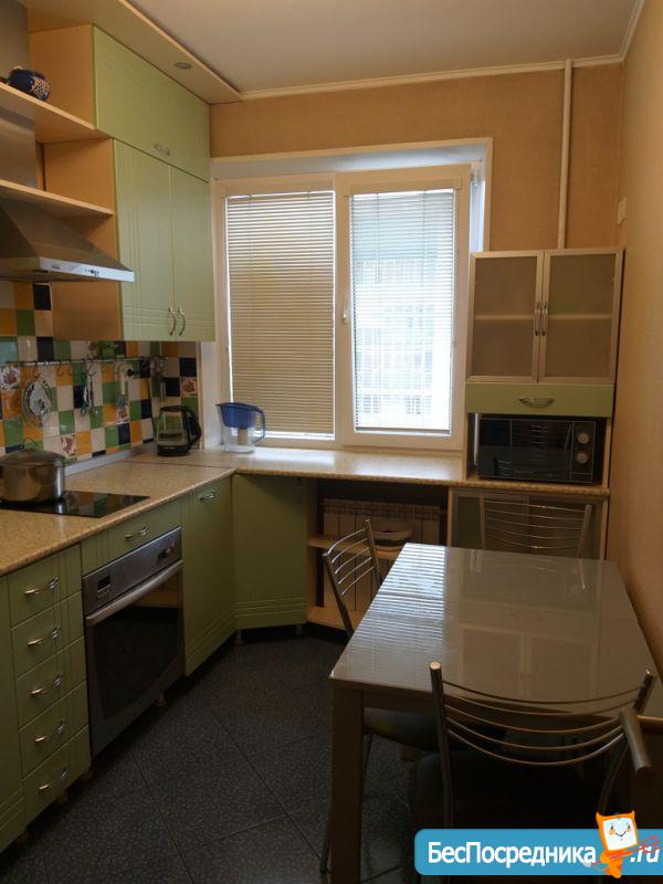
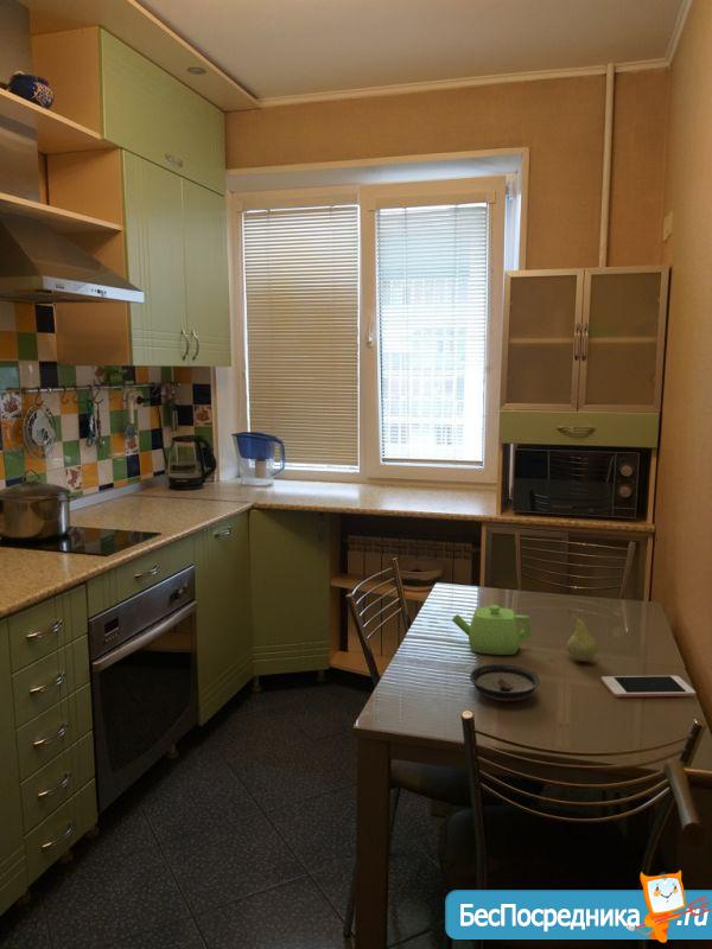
+ saucer [469,663,540,702]
+ fruit [566,610,598,663]
+ teapot [451,604,532,656]
+ cell phone [600,675,697,699]
